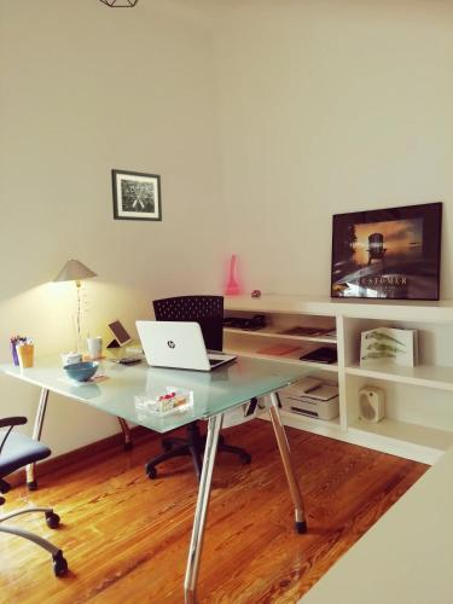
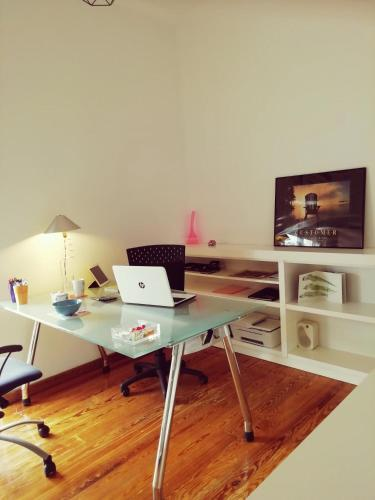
- wall art [110,168,163,222]
